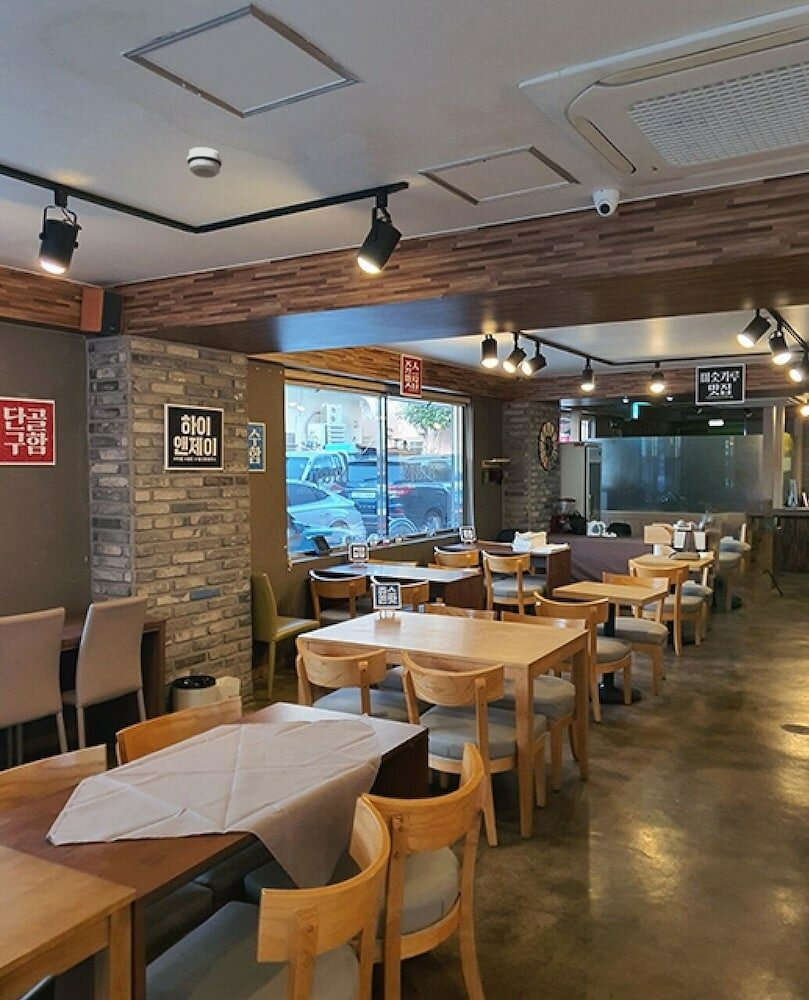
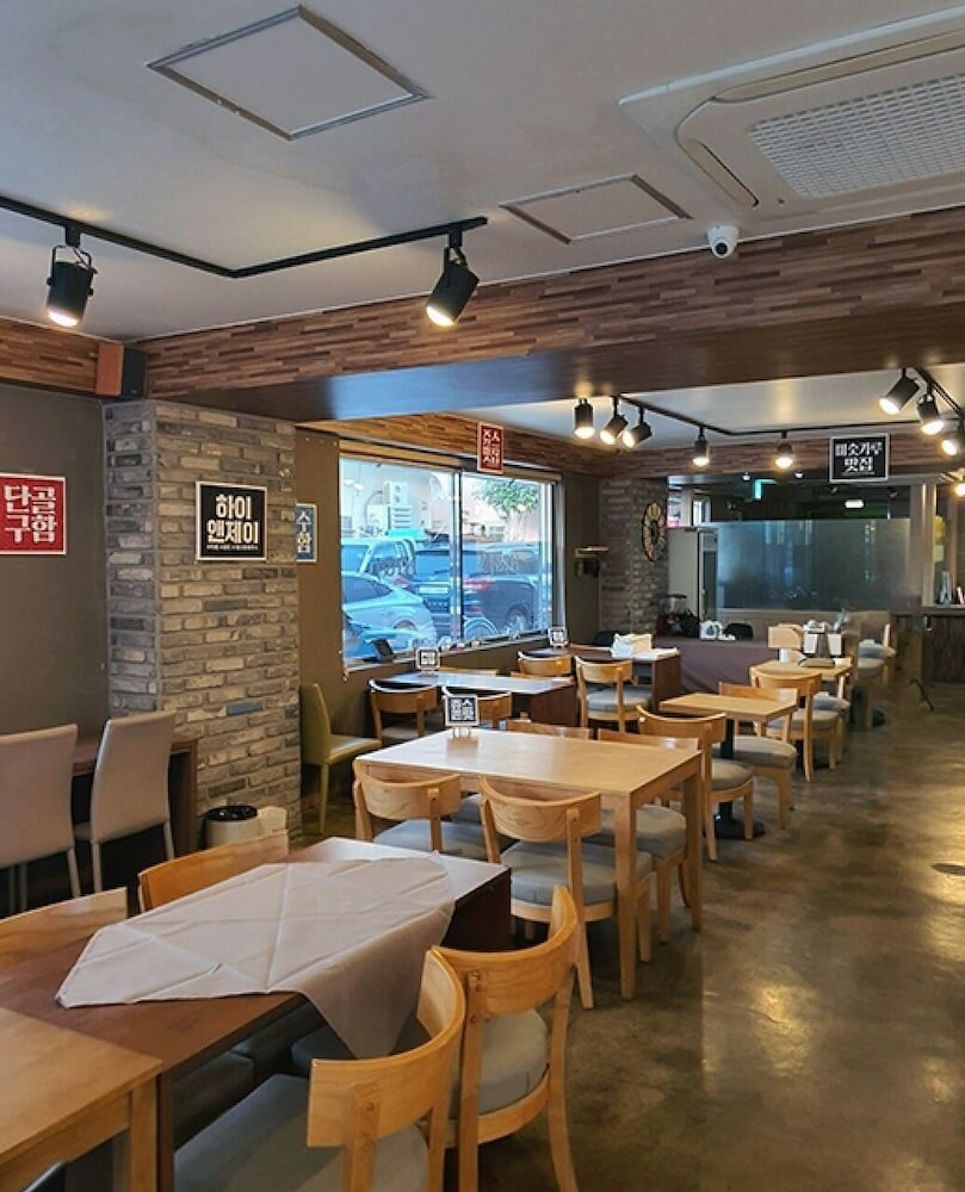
- smoke detector [186,146,223,179]
